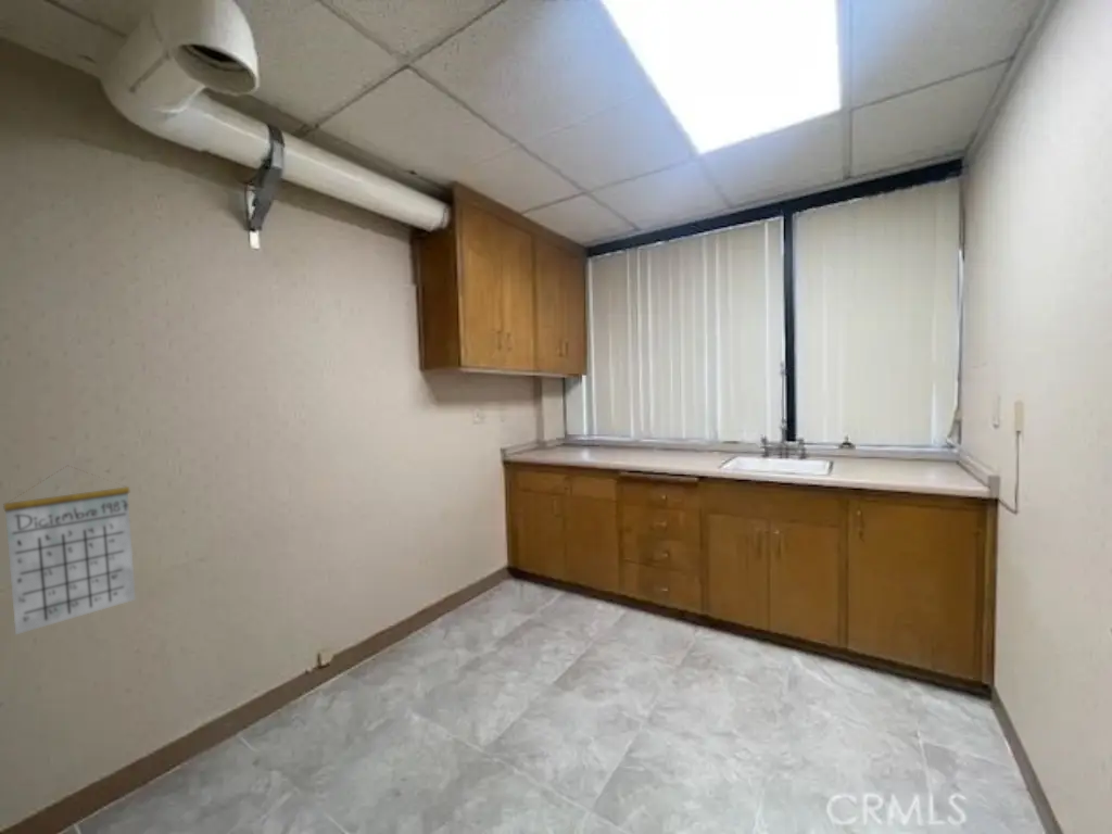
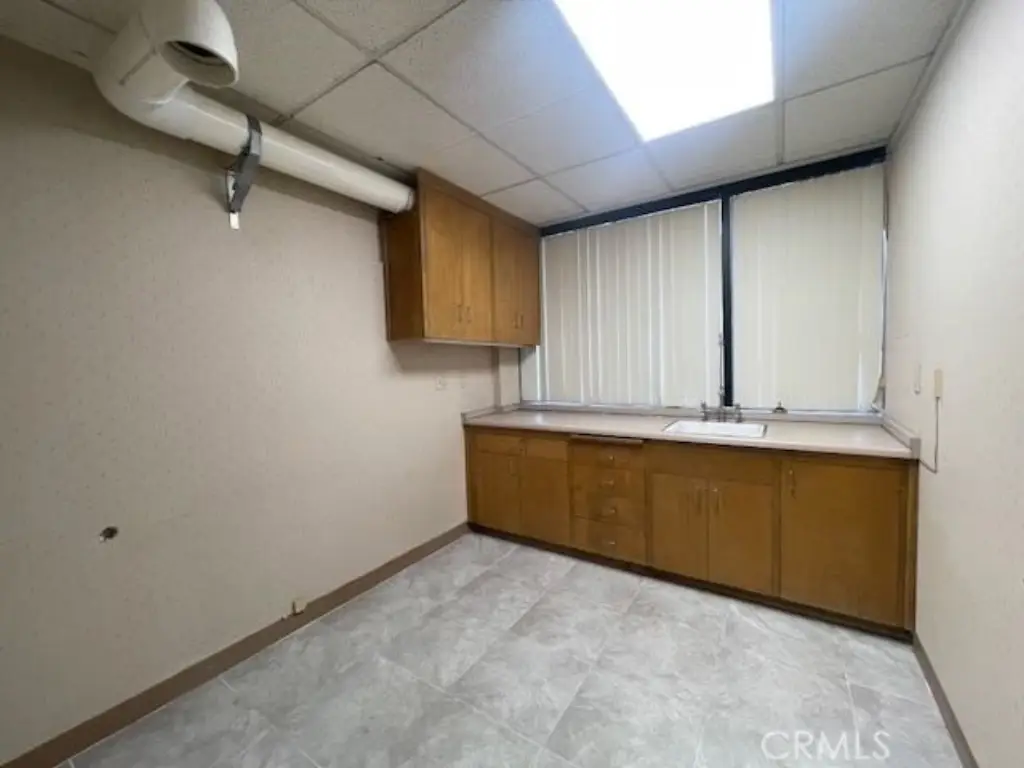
- calendar [2,465,137,635]
